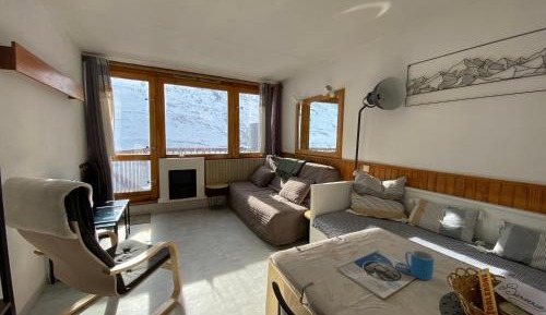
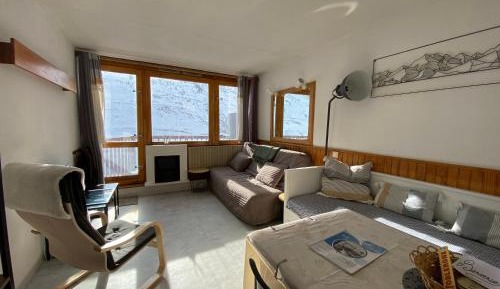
- mug [404,250,436,281]
